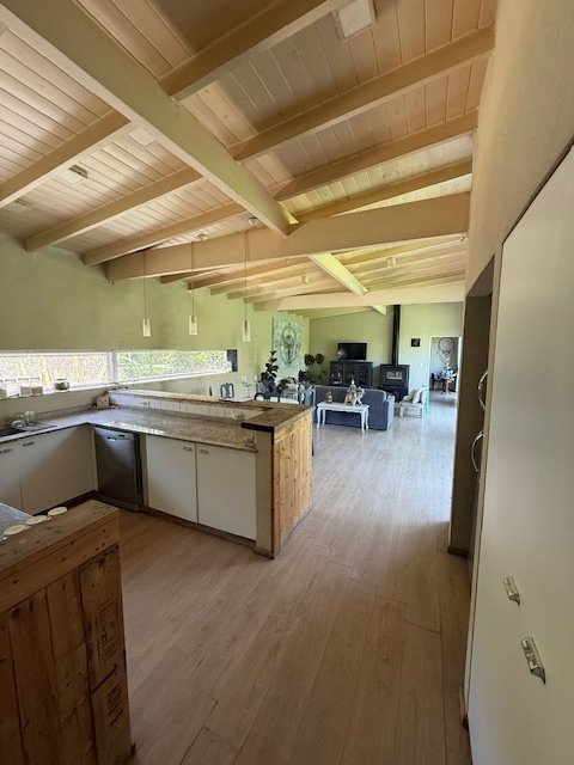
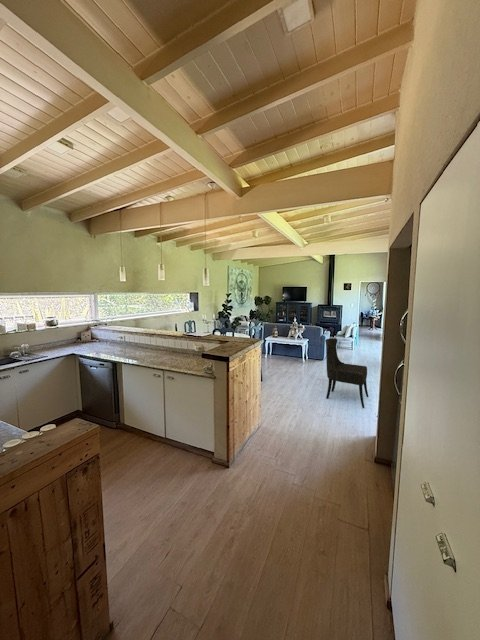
+ dining chair [324,337,369,409]
